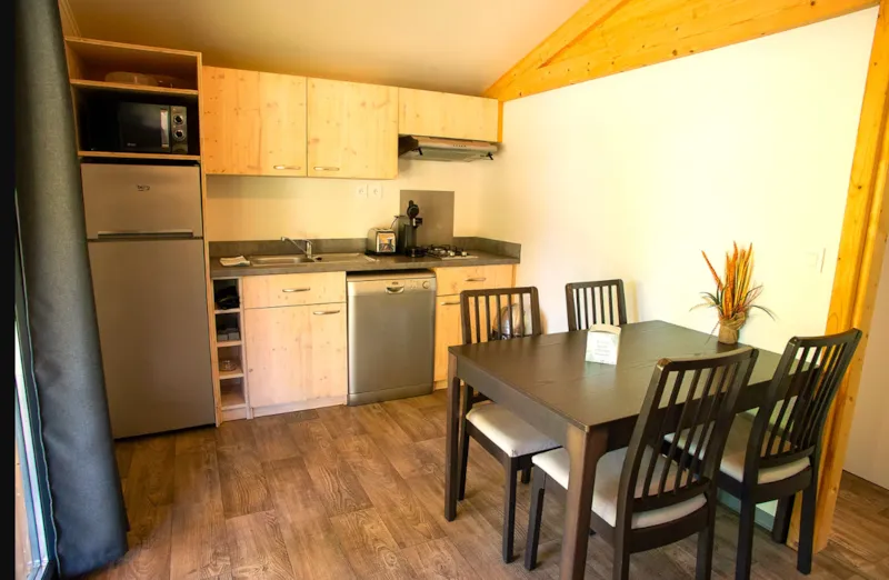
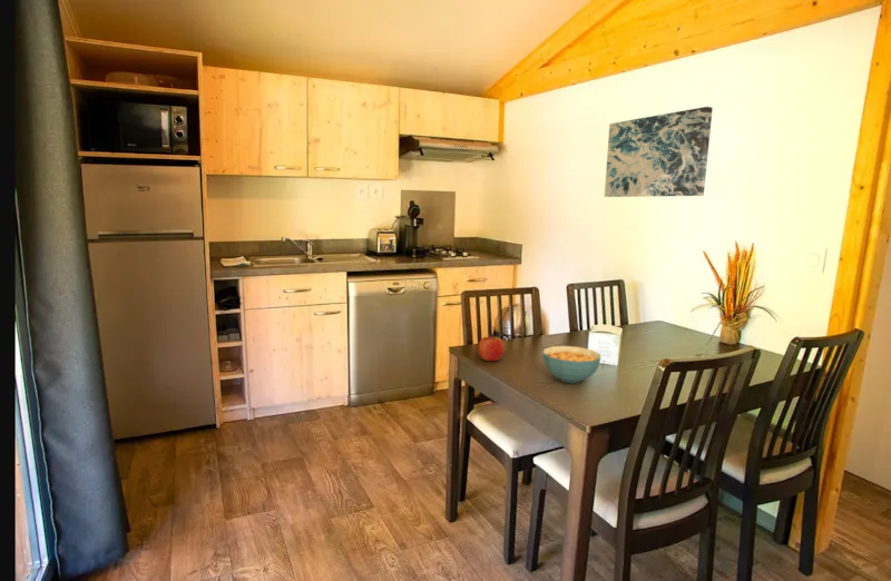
+ fruit [477,334,506,362]
+ cereal bowl [541,345,601,384]
+ wall art [604,106,714,198]
